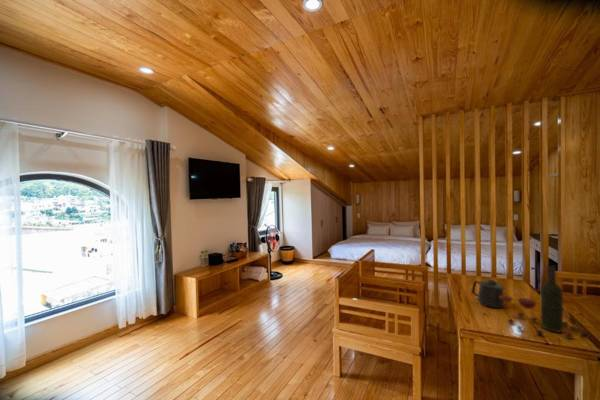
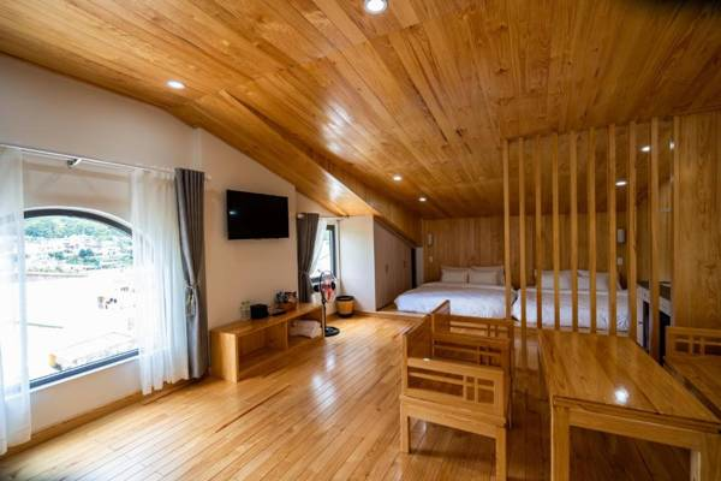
- mug [471,279,505,309]
- wine bottle [499,264,589,340]
